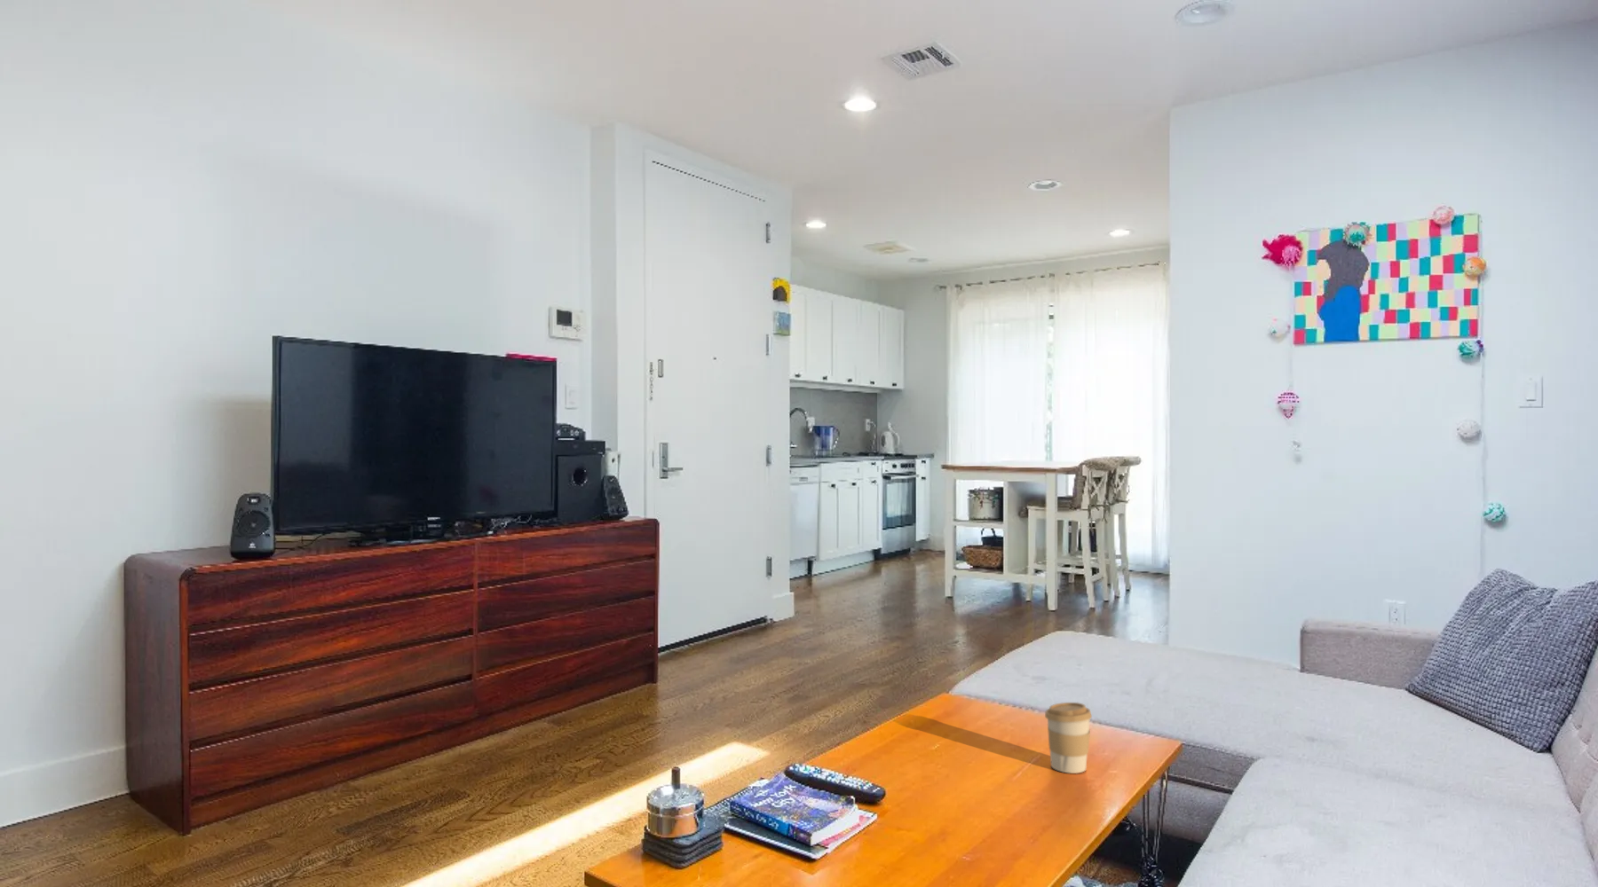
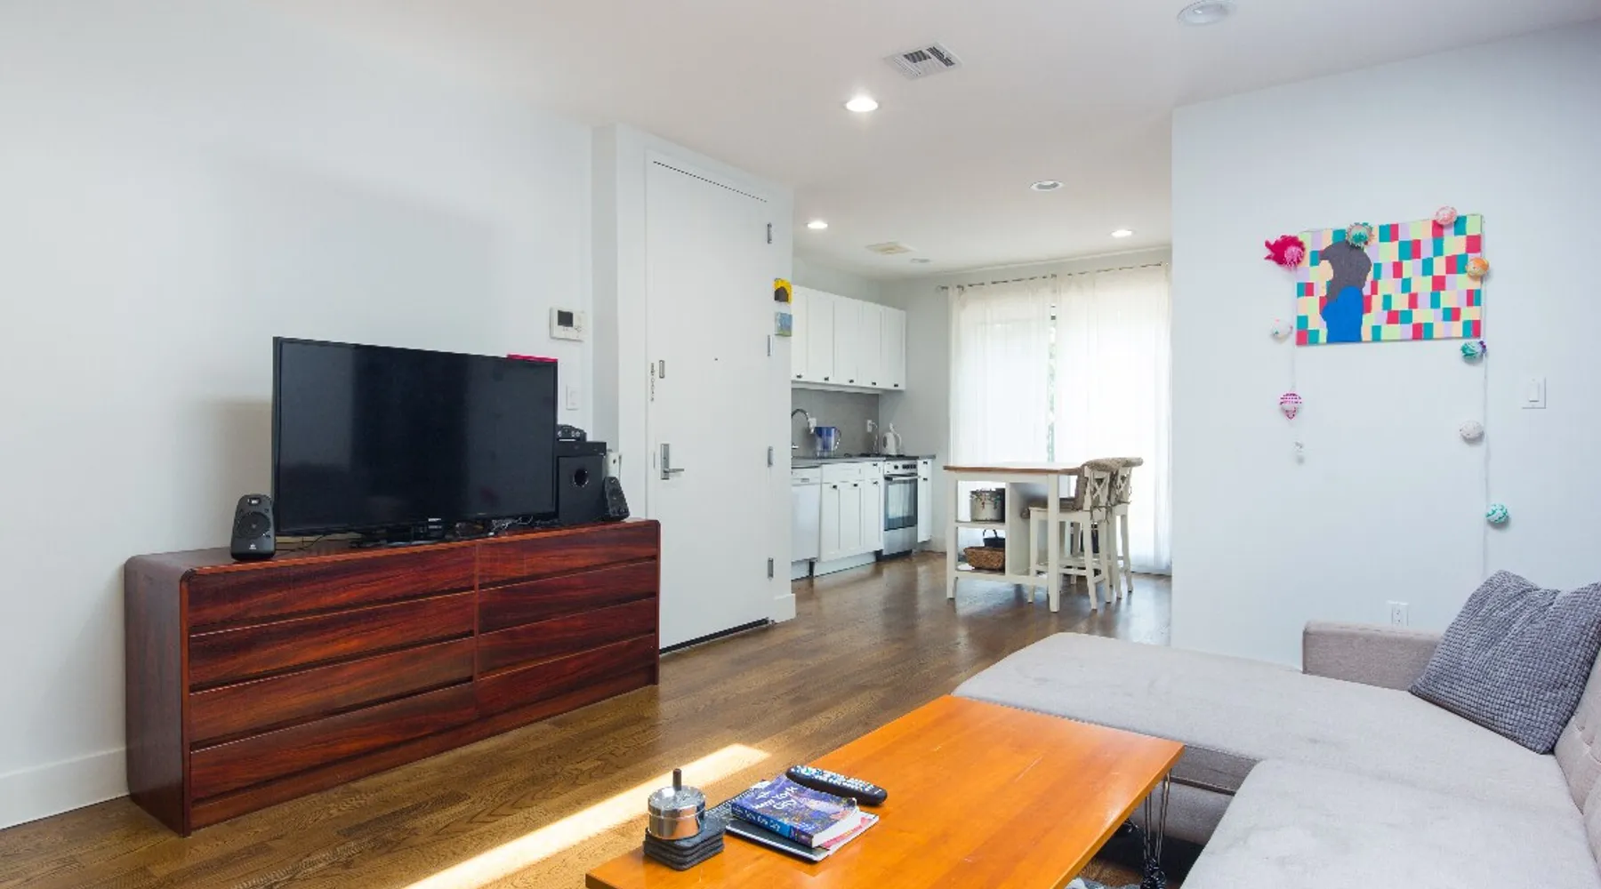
- coffee cup [1044,701,1093,774]
